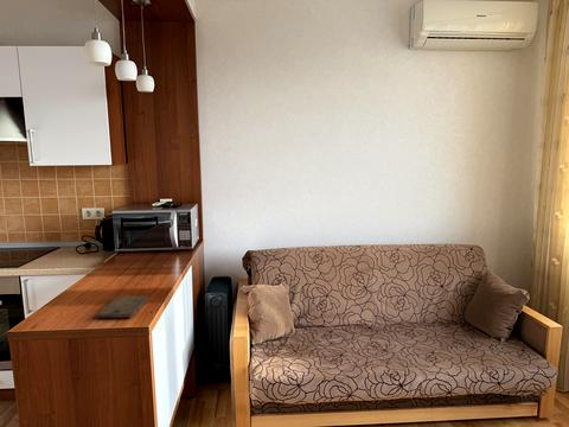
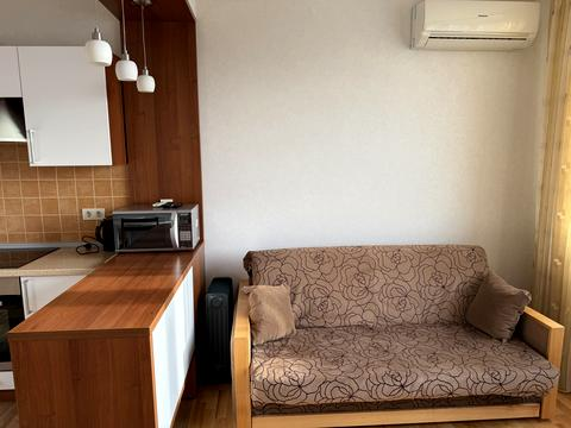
- cutting board [95,295,149,319]
